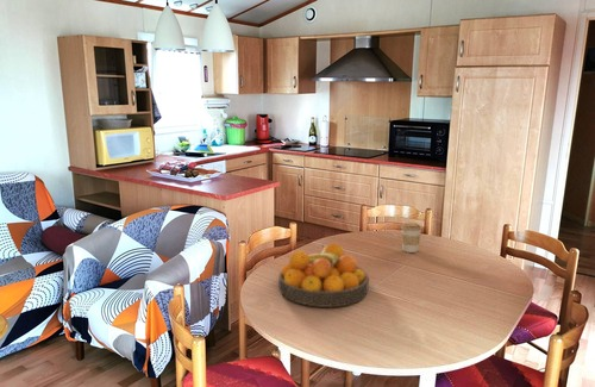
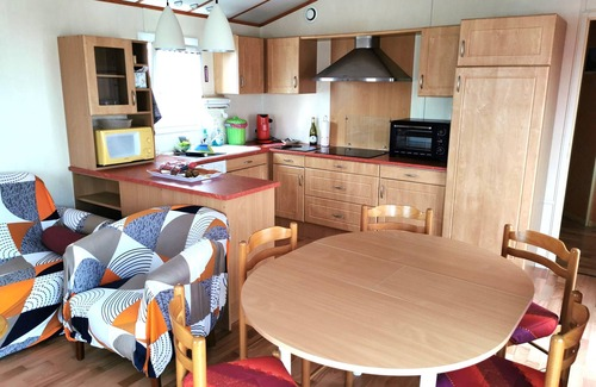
- coffee cup [400,221,422,254]
- fruit bowl [277,242,370,308]
